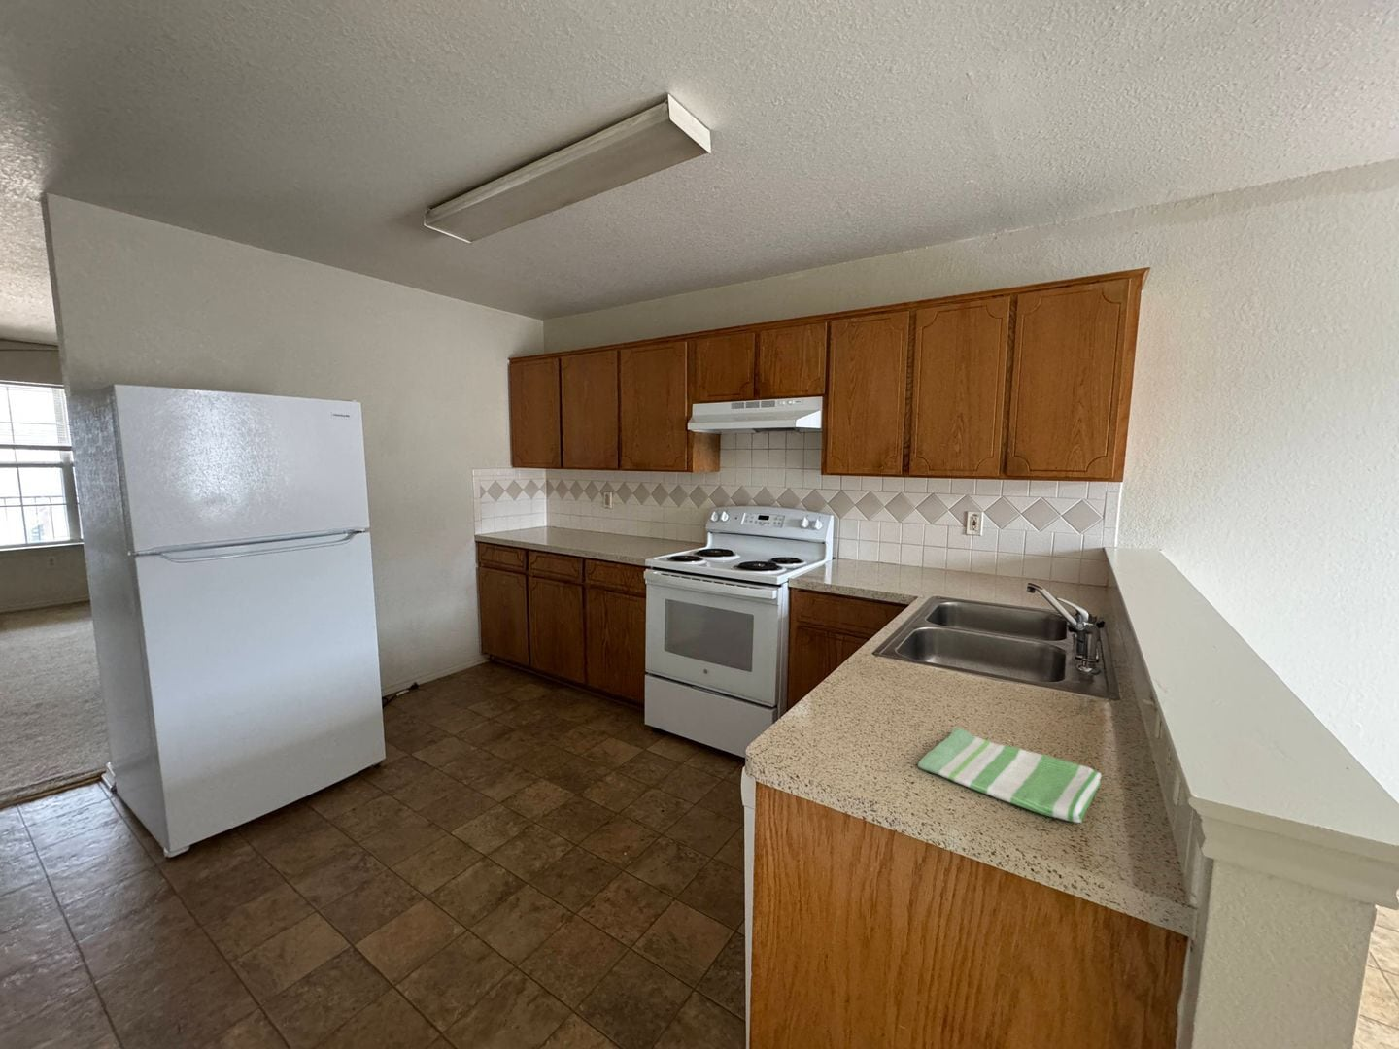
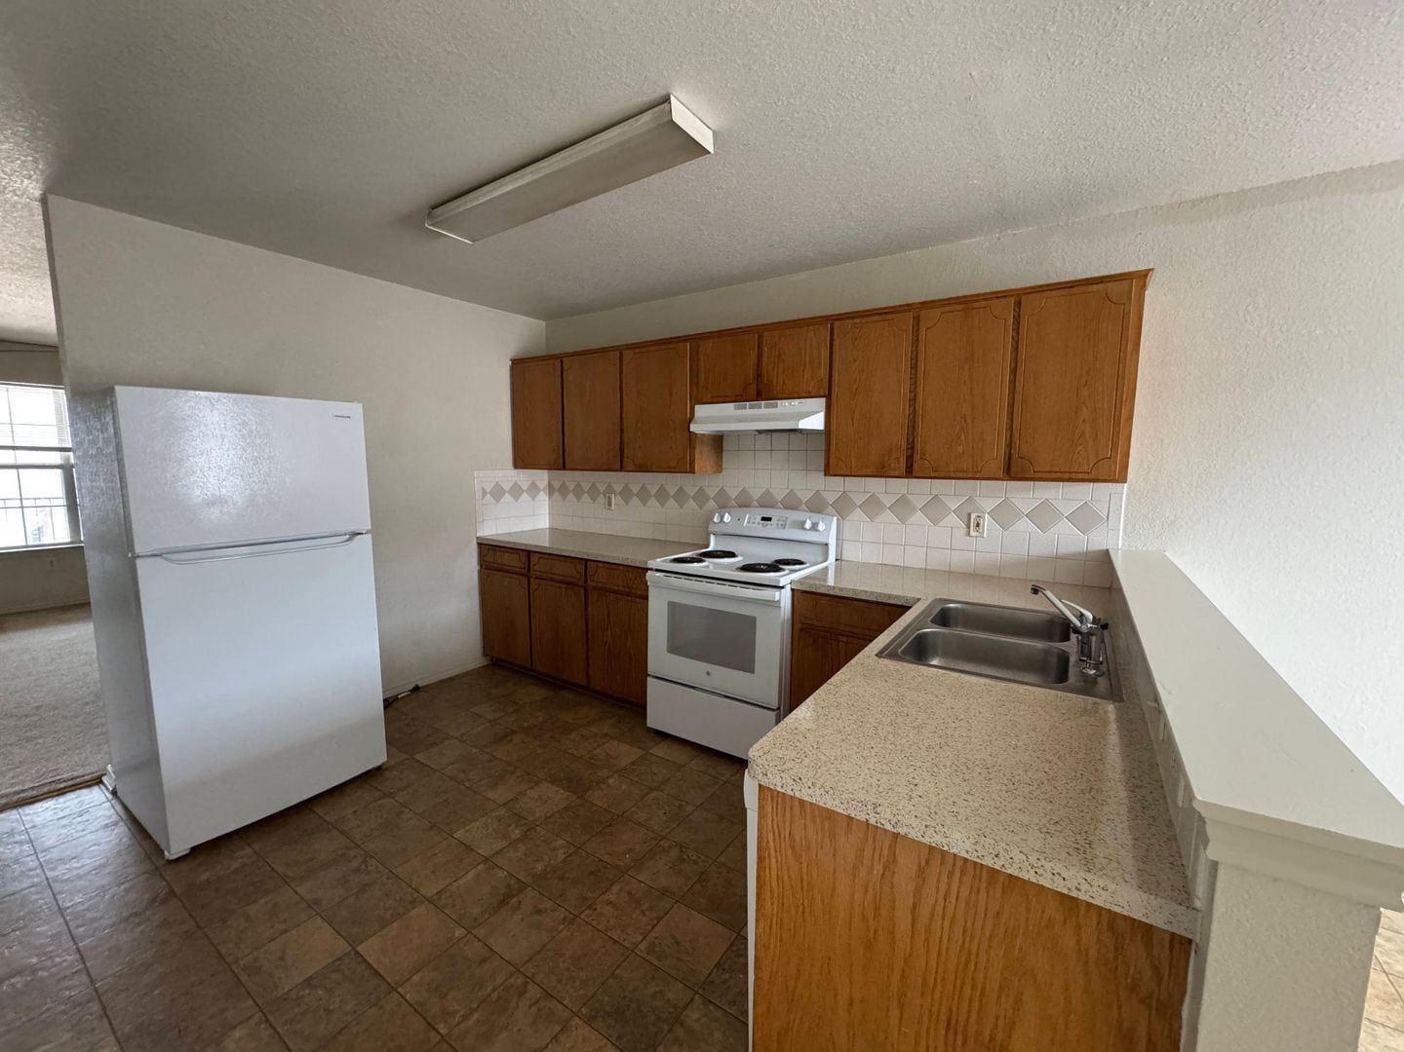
- dish towel [918,726,1102,823]
